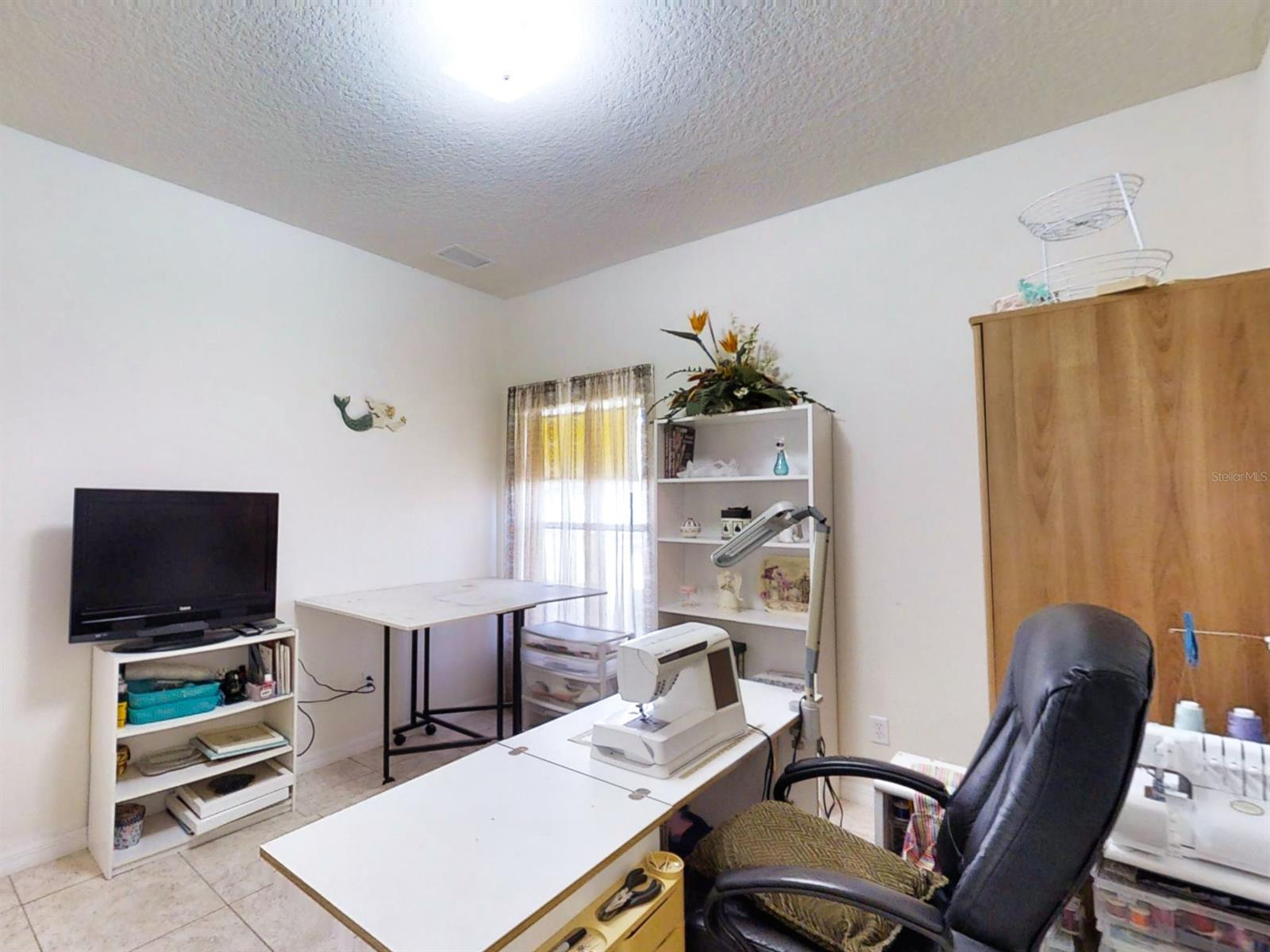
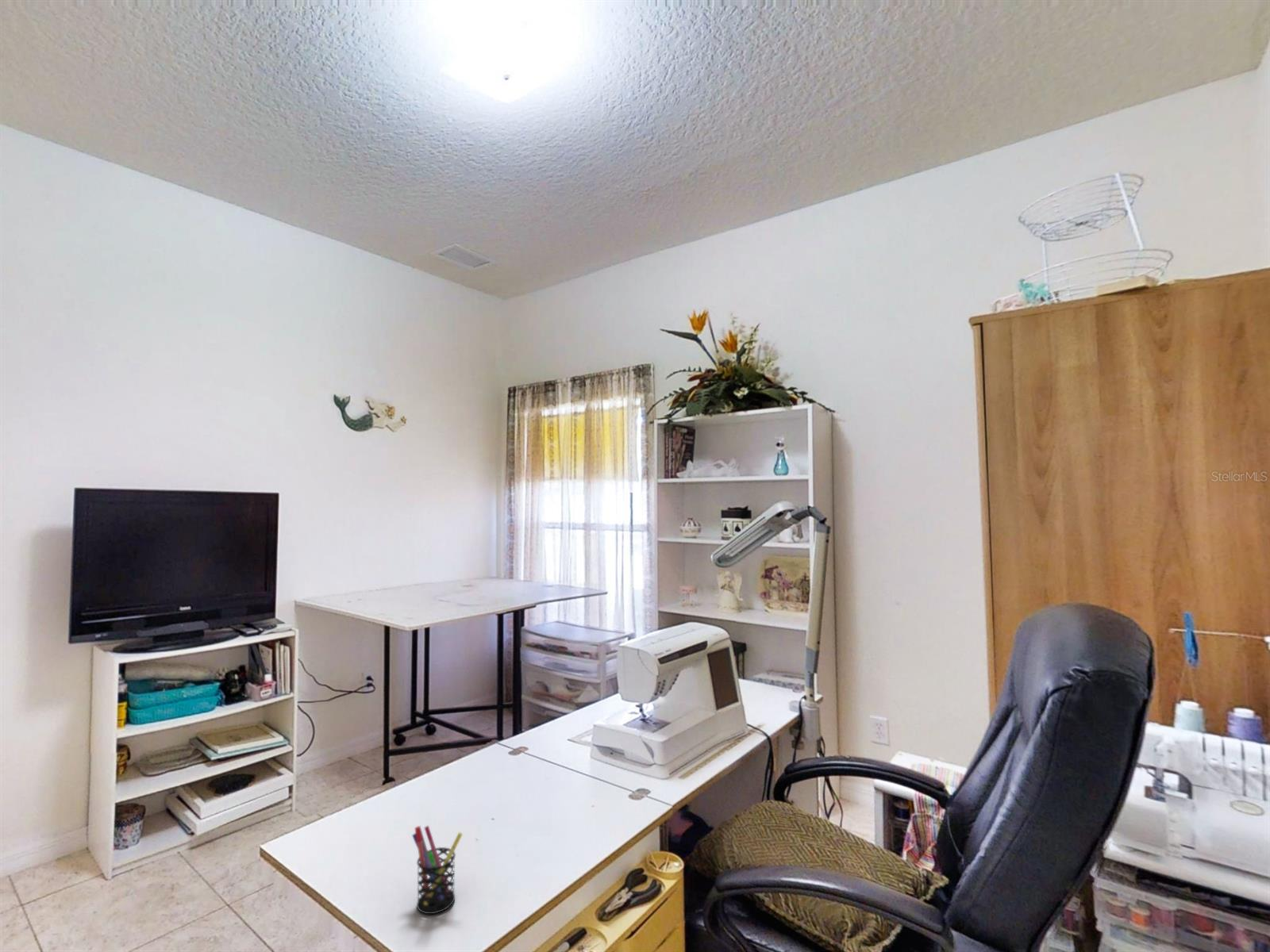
+ pen holder [411,824,464,915]
